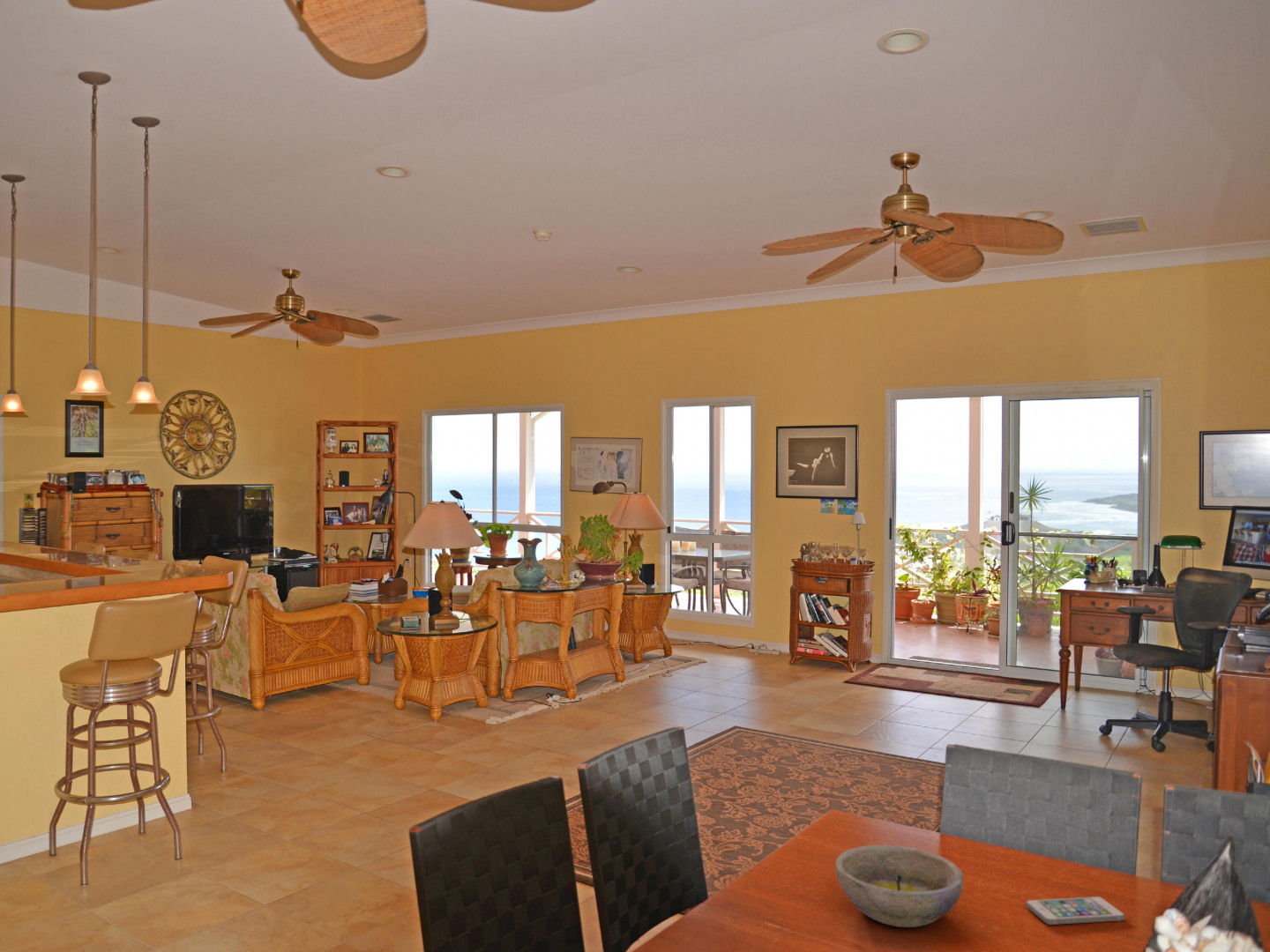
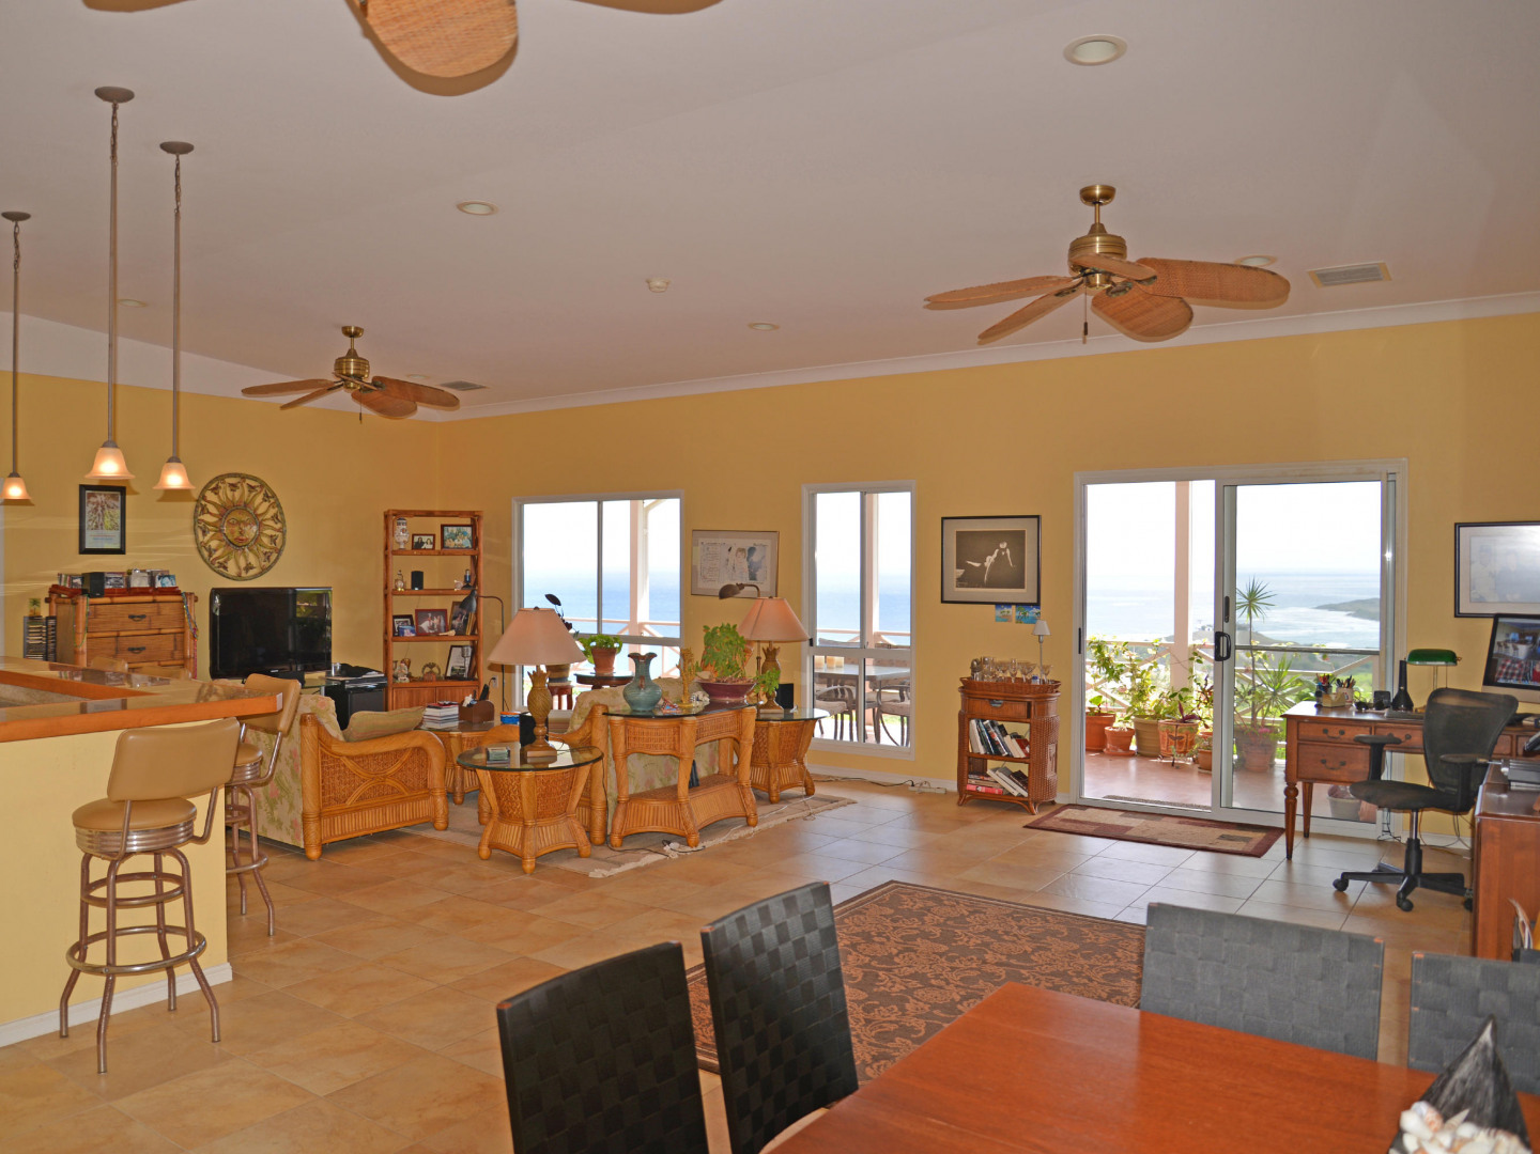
- smartphone [1026,896,1125,926]
- bowl [834,844,965,928]
